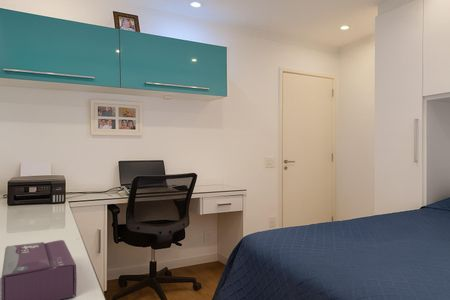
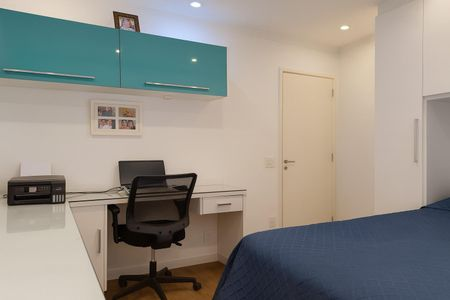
- tissue box [0,239,78,300]
